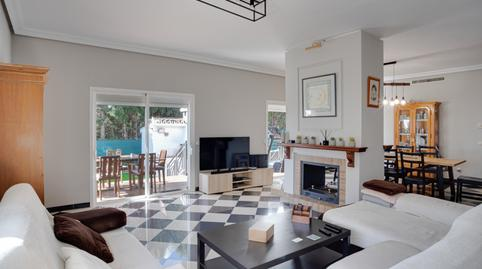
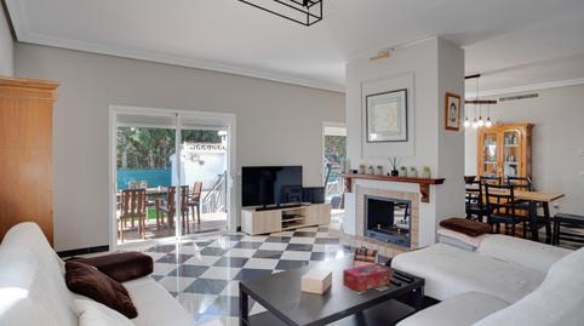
+ tissue box [342,263,391,293]
